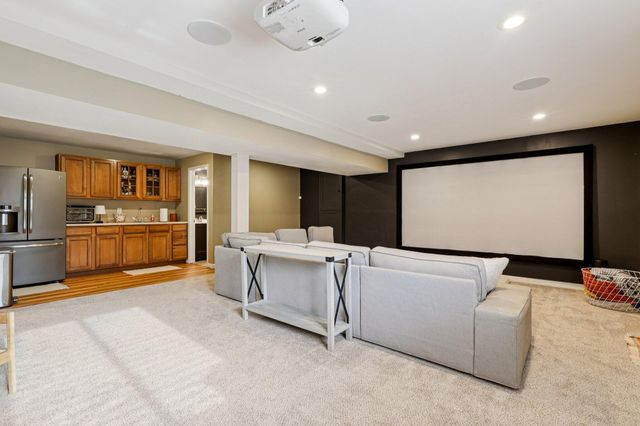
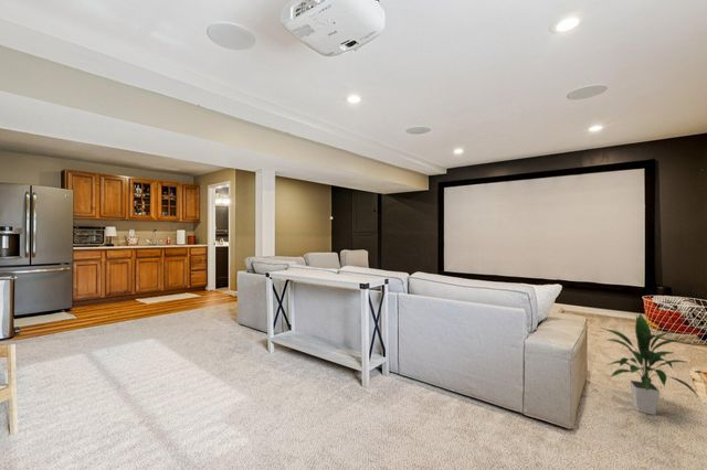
+ indoor plant [602,312,703,416]
